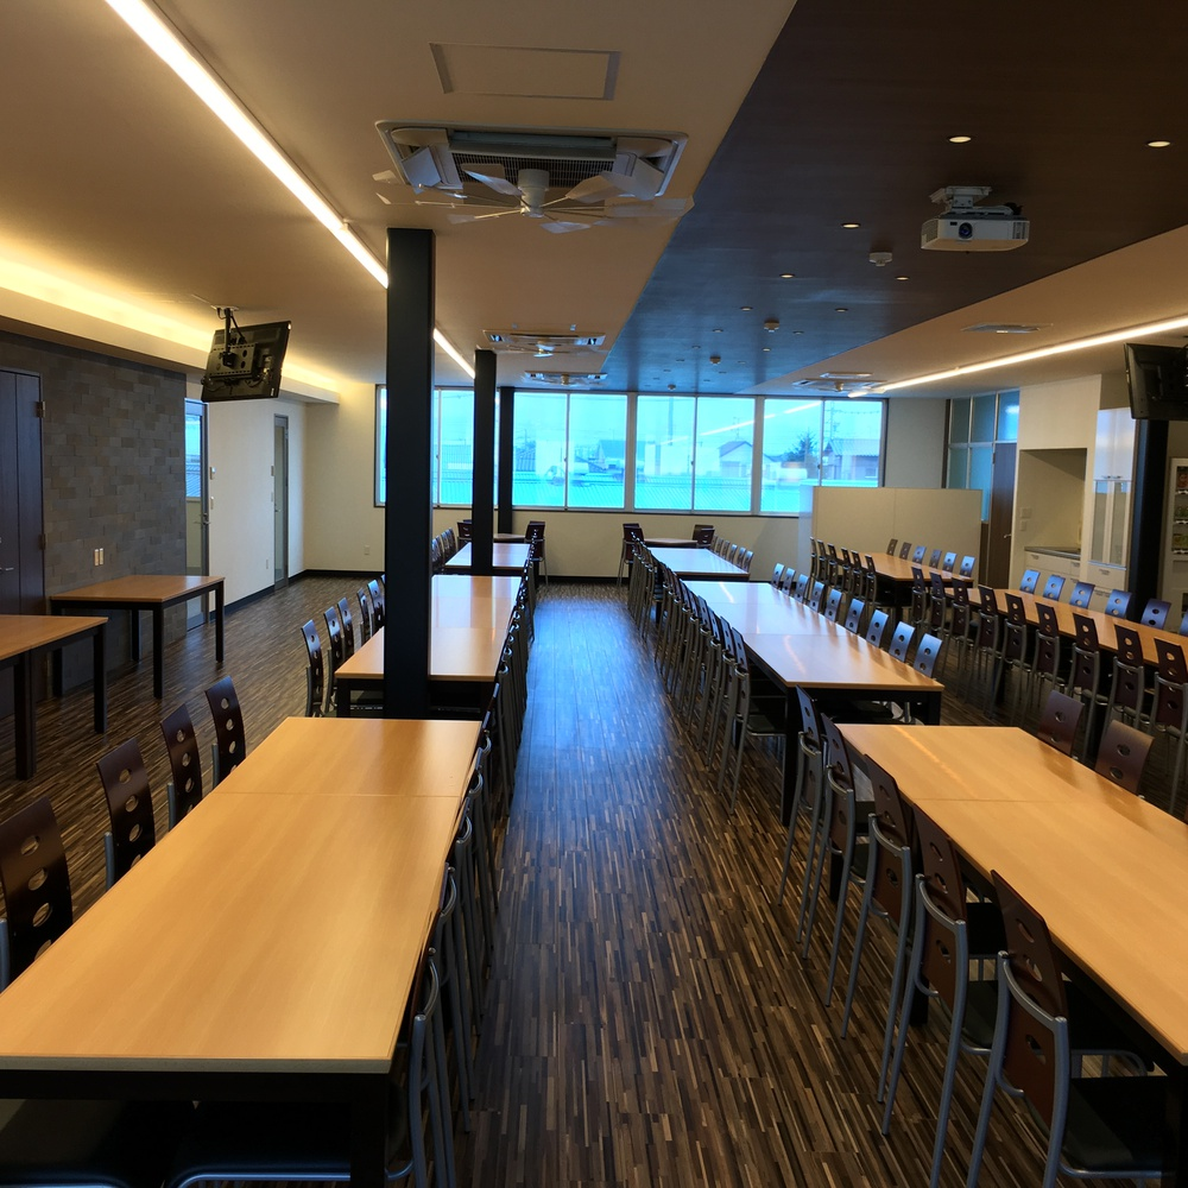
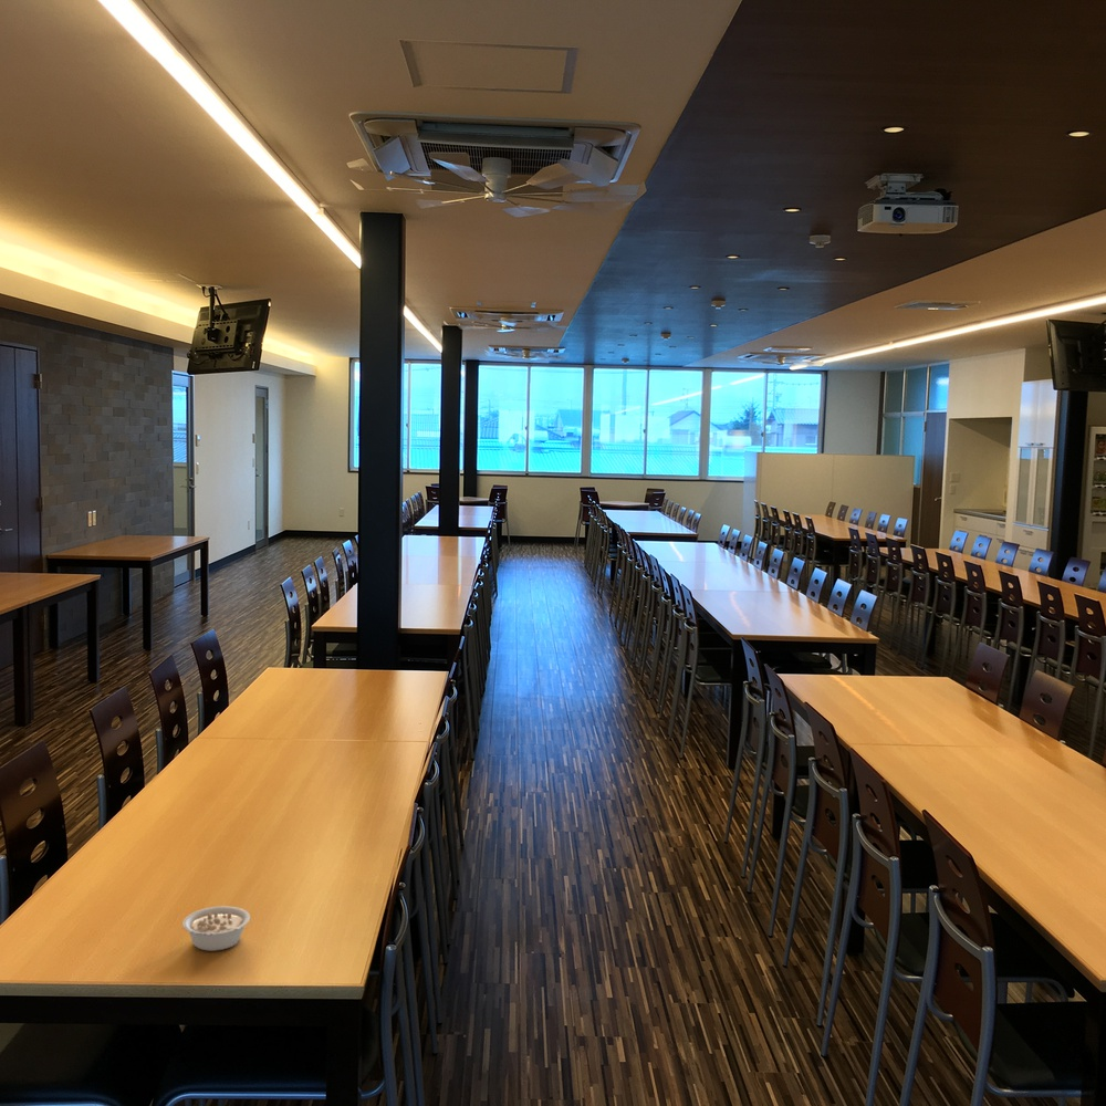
+ legume [181,905,251,952]
